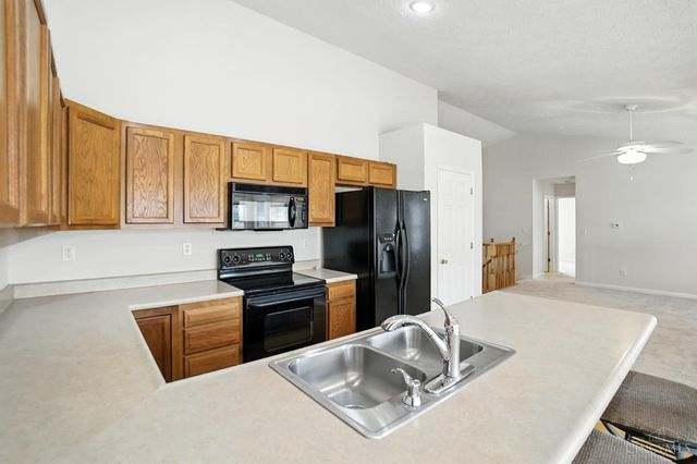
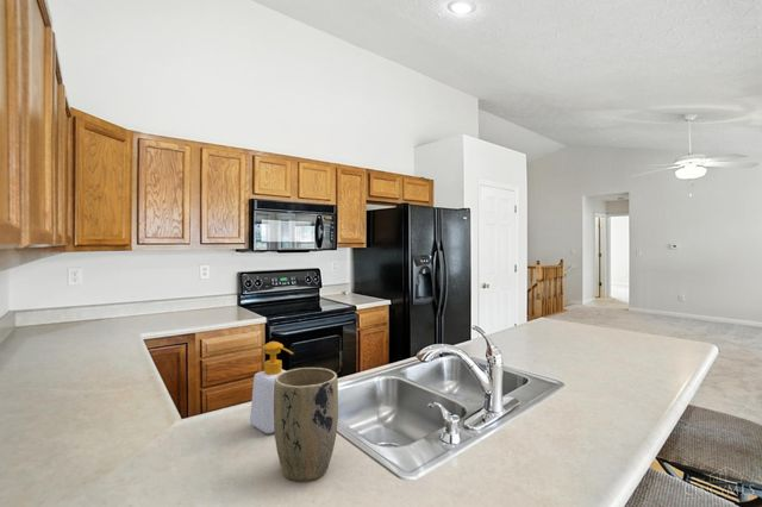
+ plant pot [273,367,339,483]
+ soap bottle [249,340,294,434]
